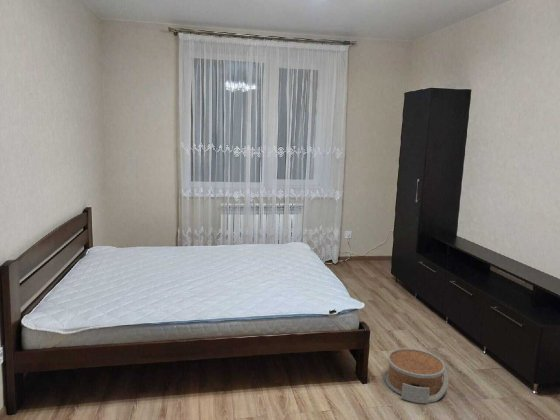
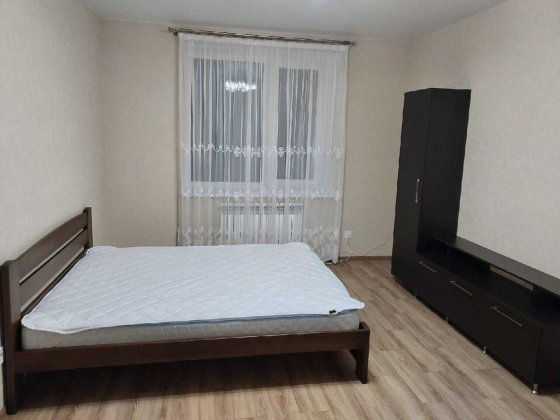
- basket [385,347,449,404]
